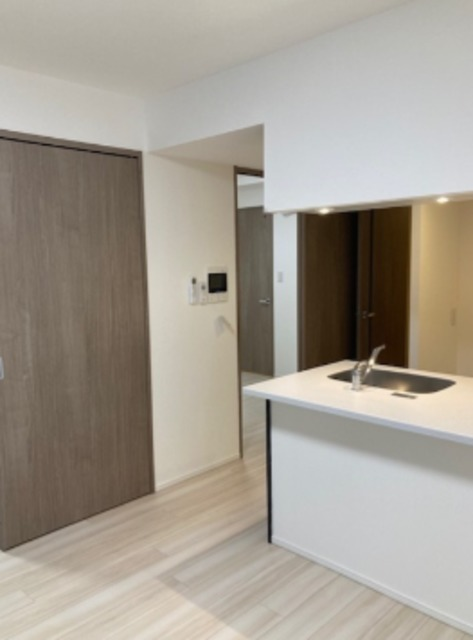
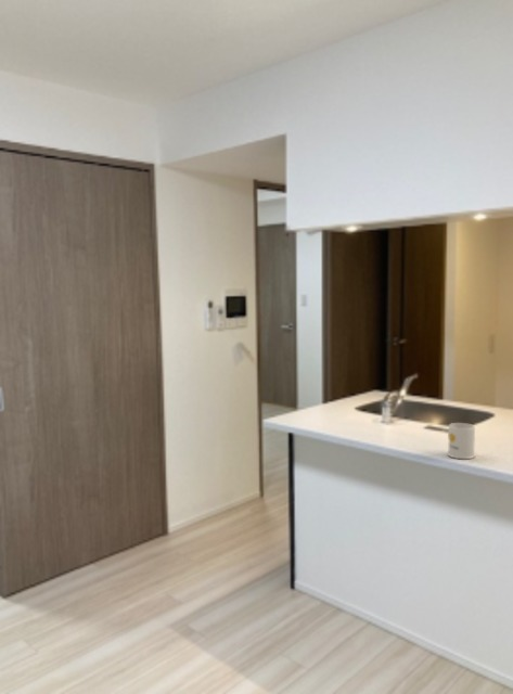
+ mug [447,422,476,460]
